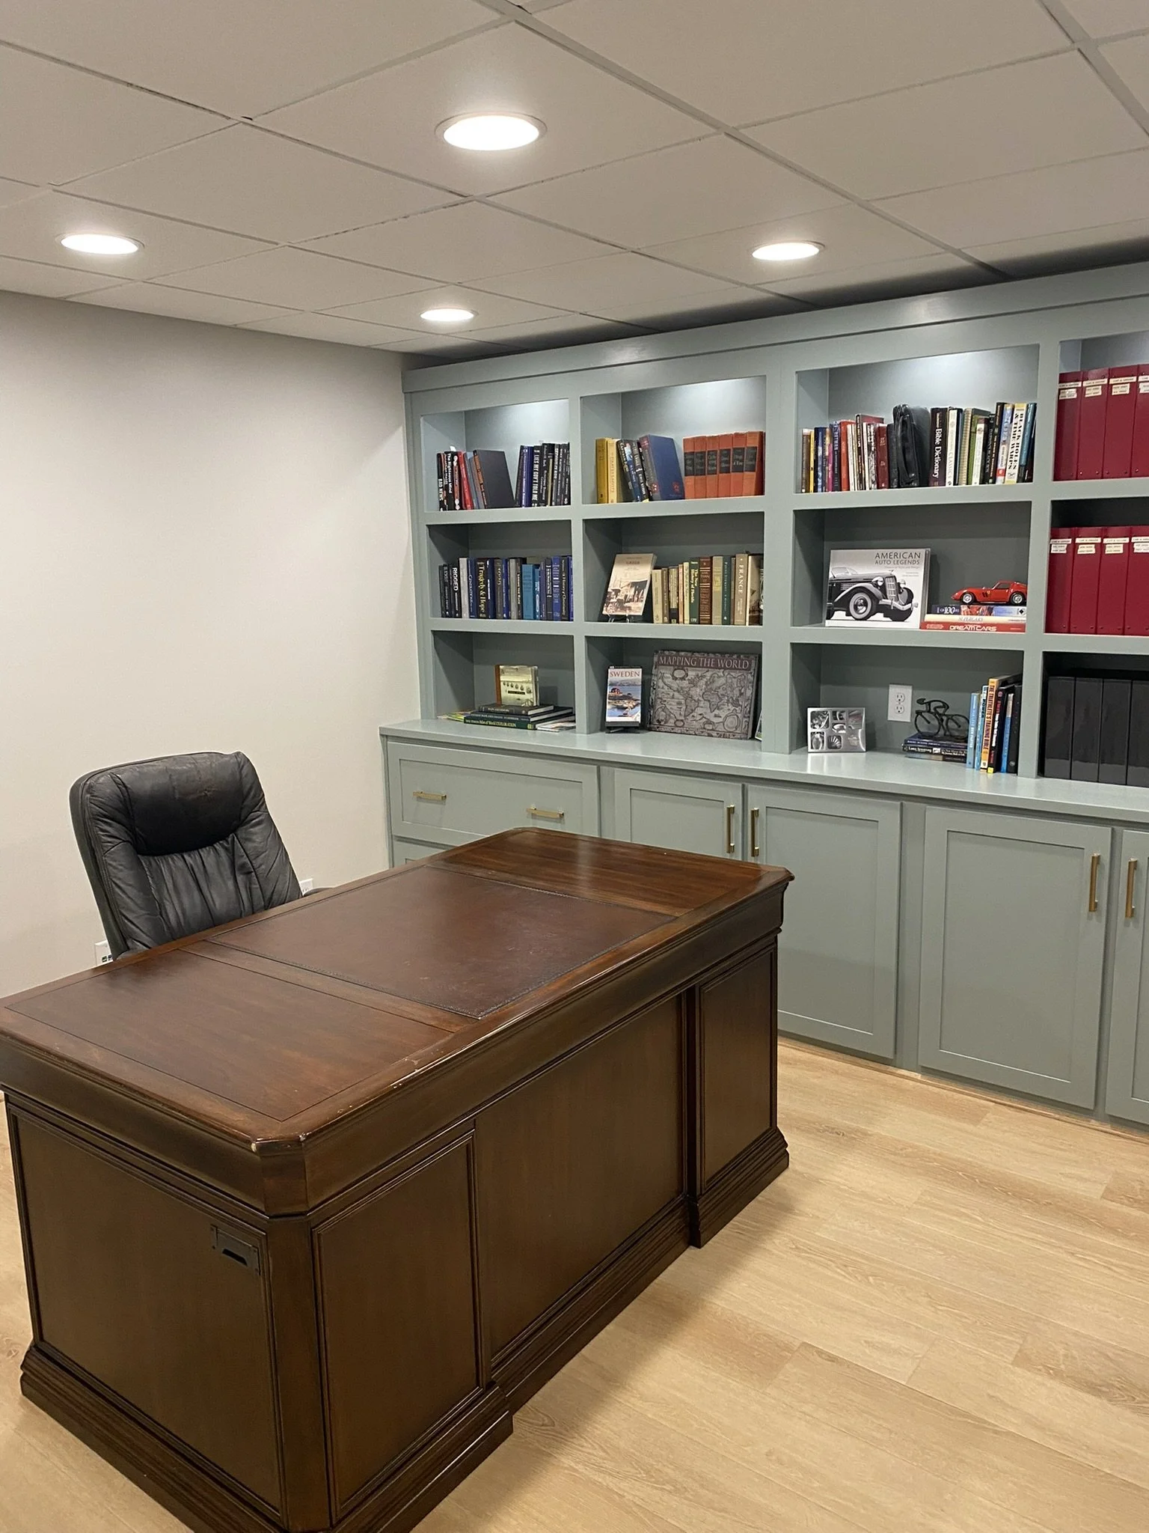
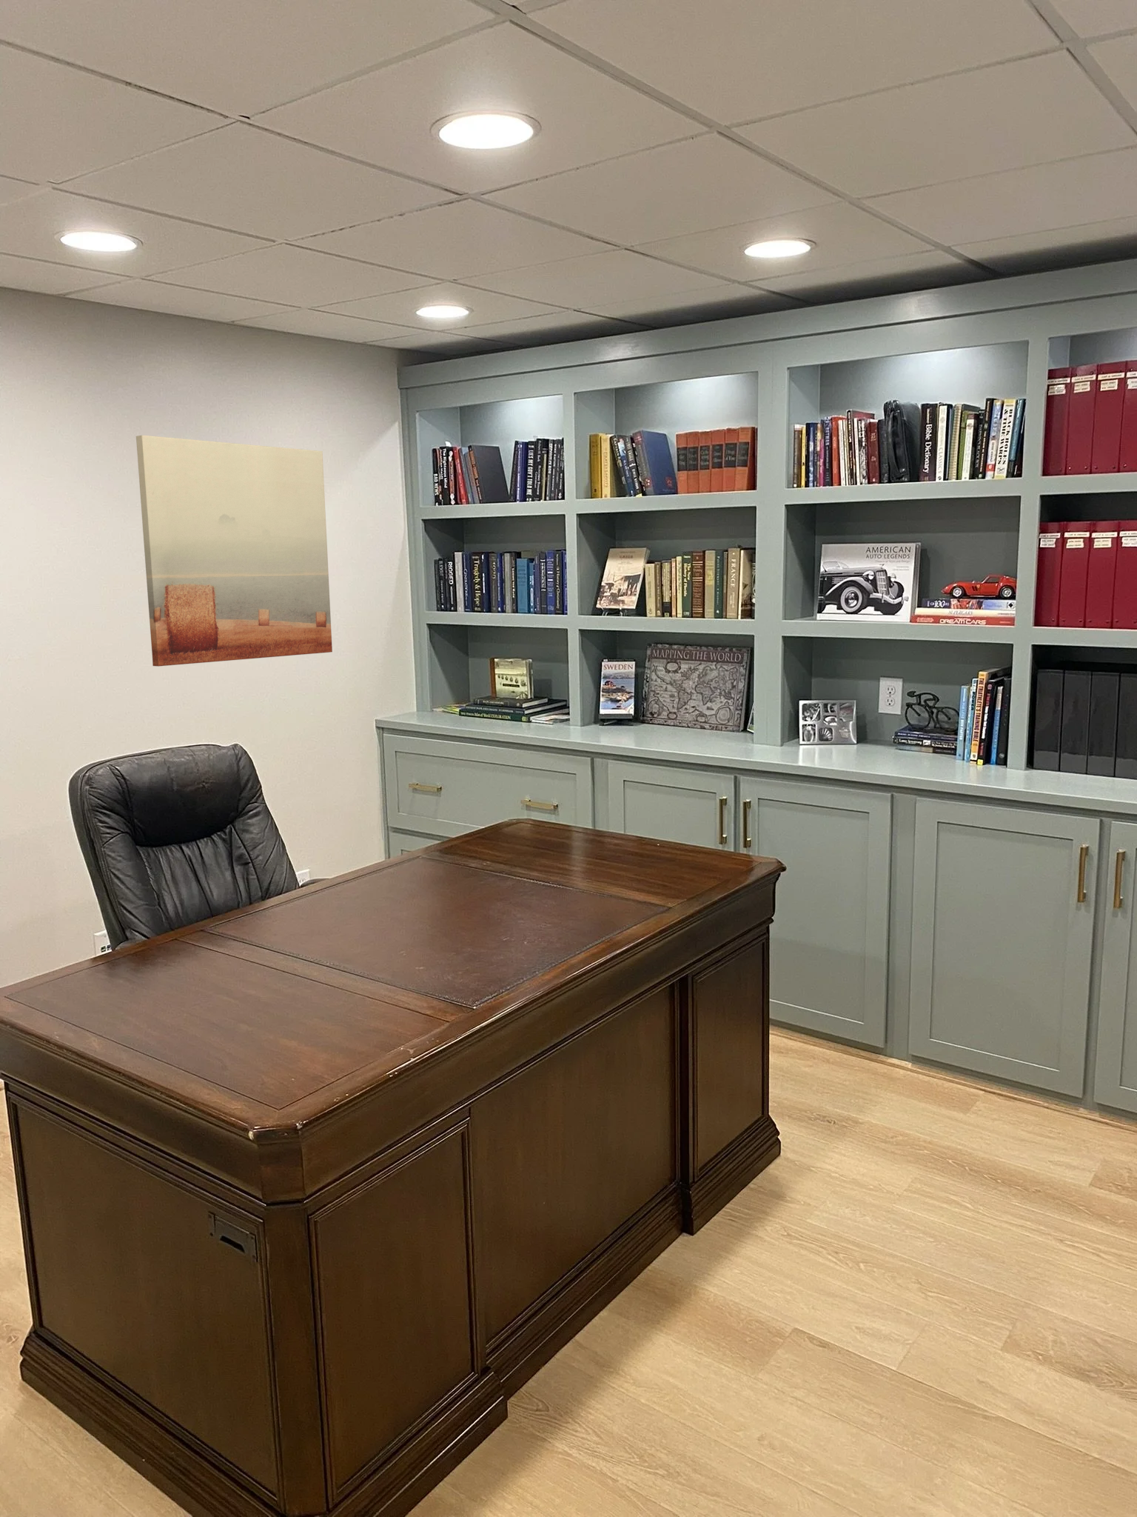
+ wall art [135,435,333,668]
